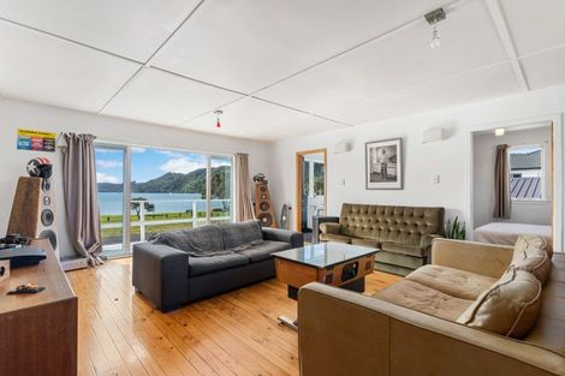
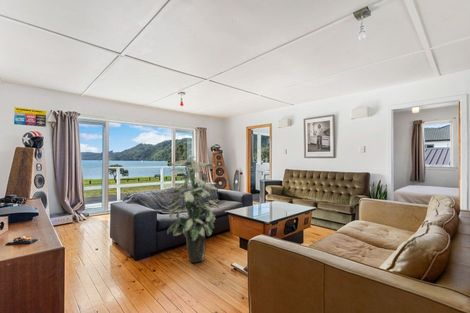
+ indoor plant [166,154,220,264]
